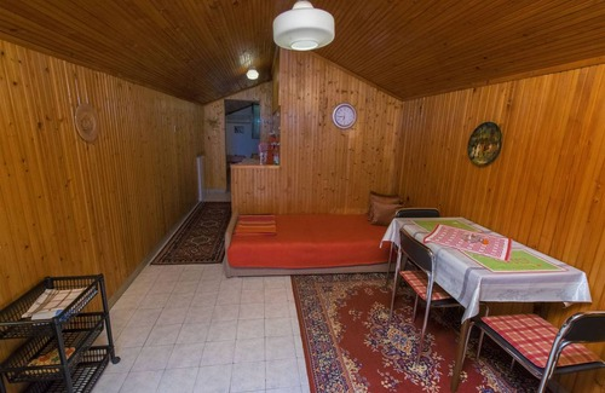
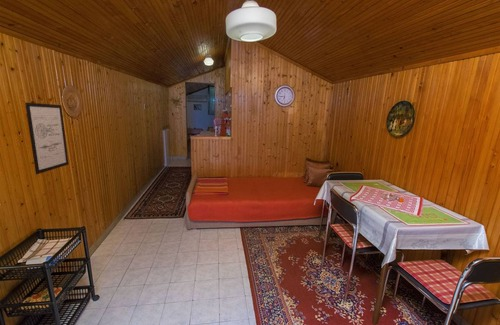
+ wall art [24,101,70,175]
